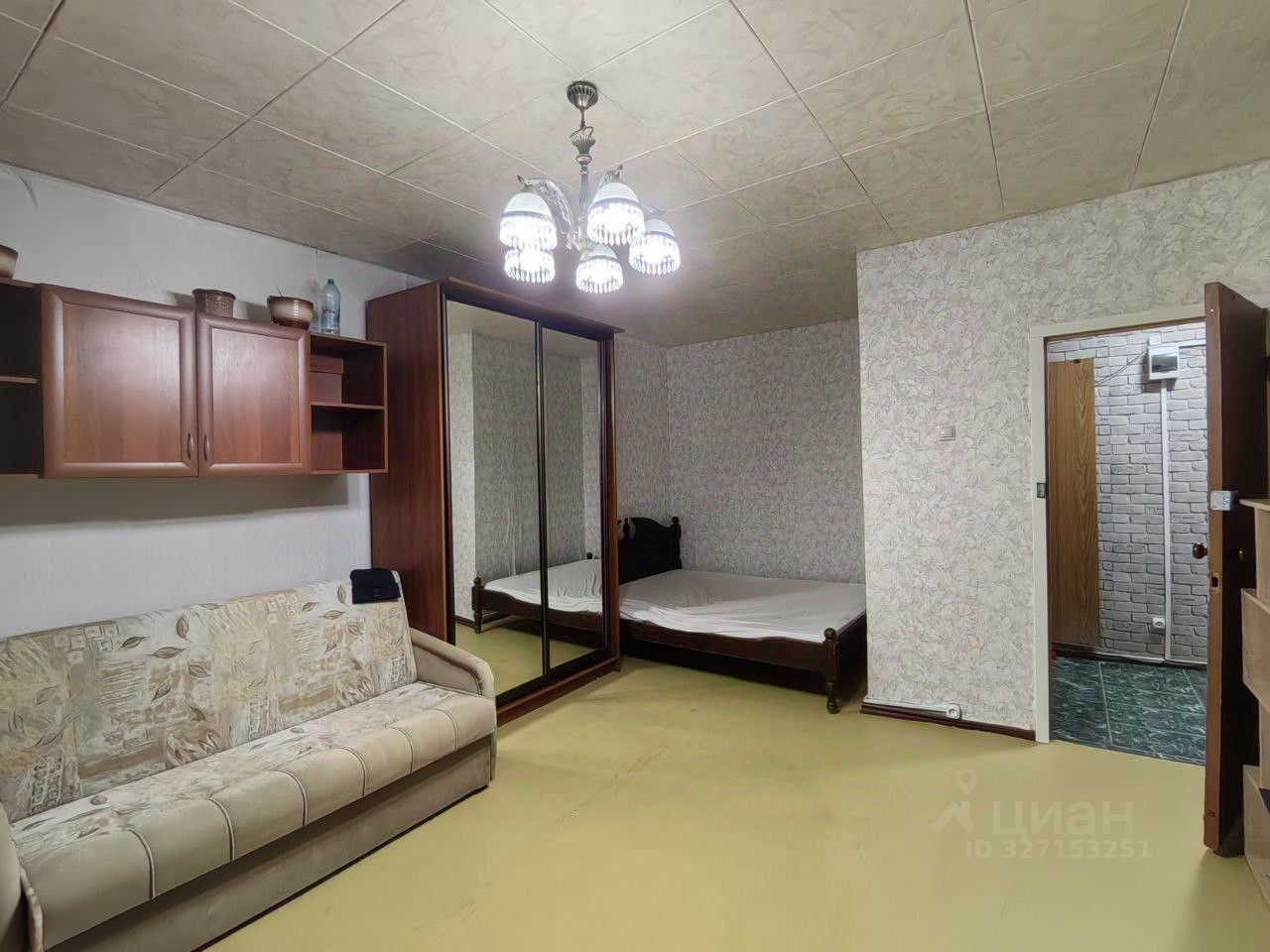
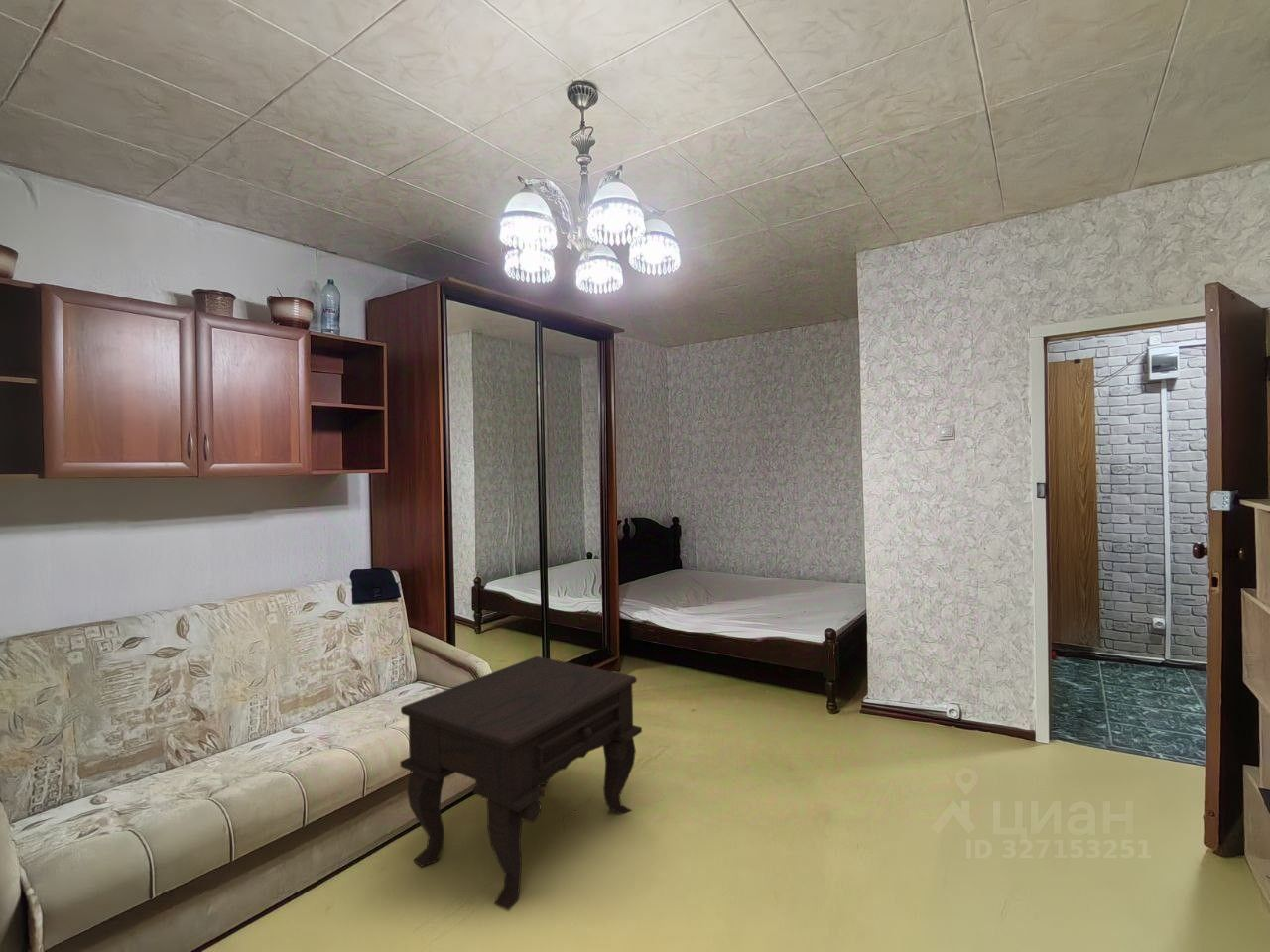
+ side table [399,655,643,911]
